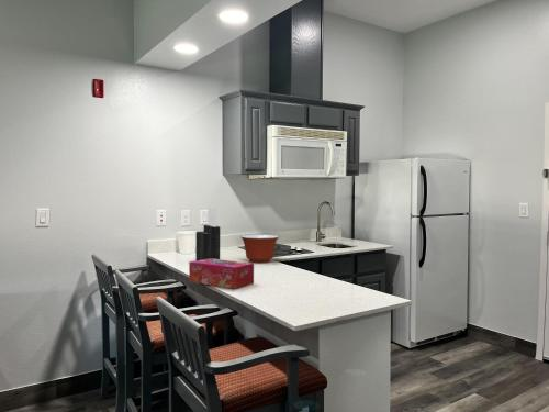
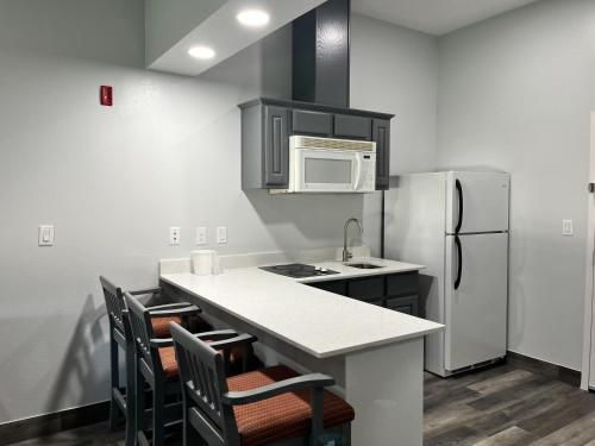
- mixing bowl [239,234,280,264]
- tissue box [188,258,255,290]
- knife block [194,205,221,261]
